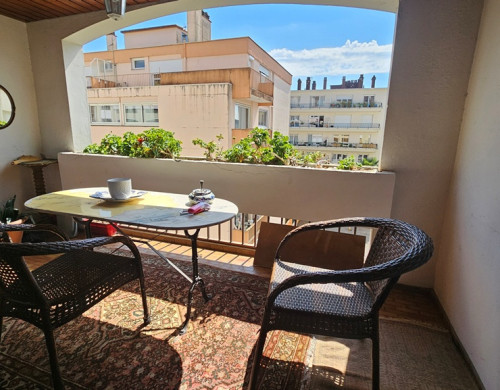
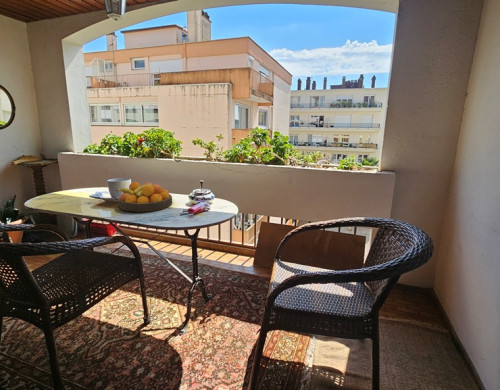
+ fruit bowl [115,181,173,212]
